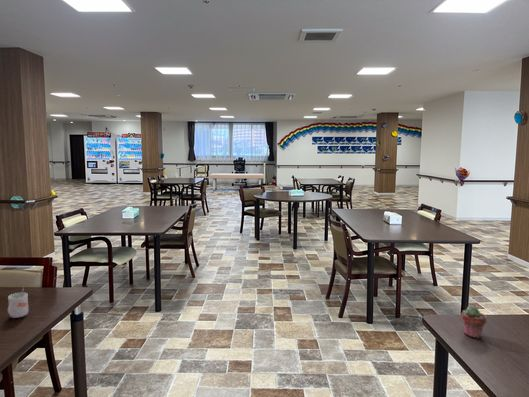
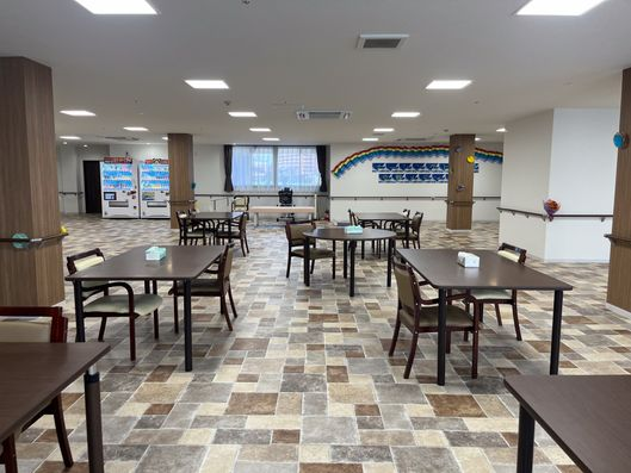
- mug [7,286,29,319]
- potted succulent [460,305,488,339]
